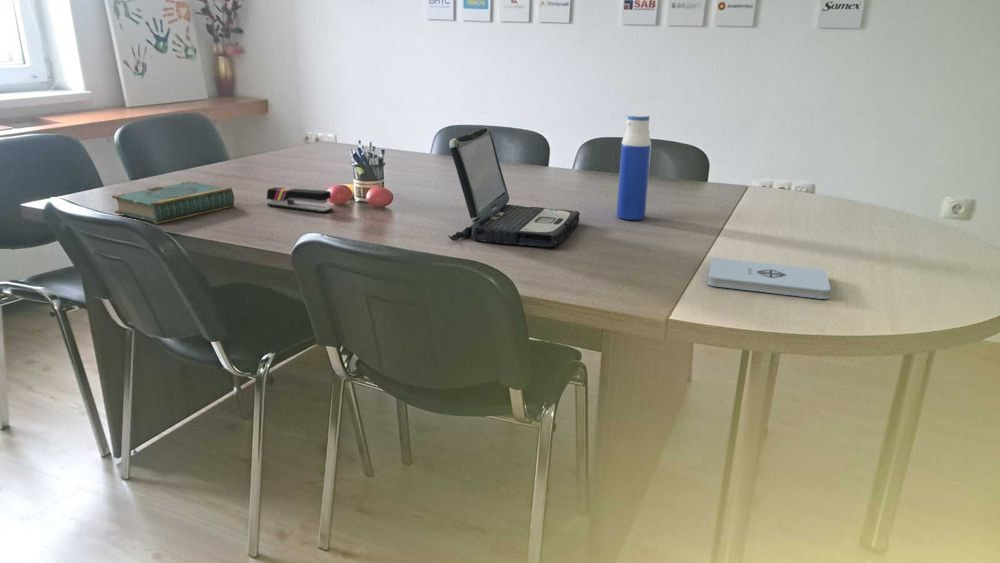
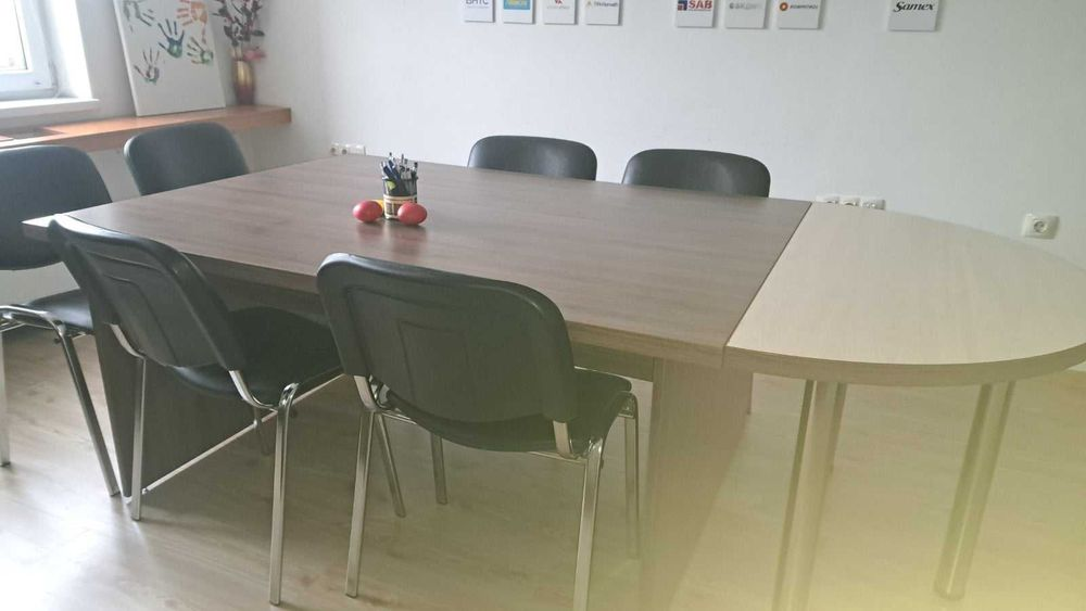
- water bottle [616,113,652,221]
- notepad [706,256,832,300]
- laptop [447,126,580,248]
- stapler [266,186,334,214]
- book [111,180,235,225]
